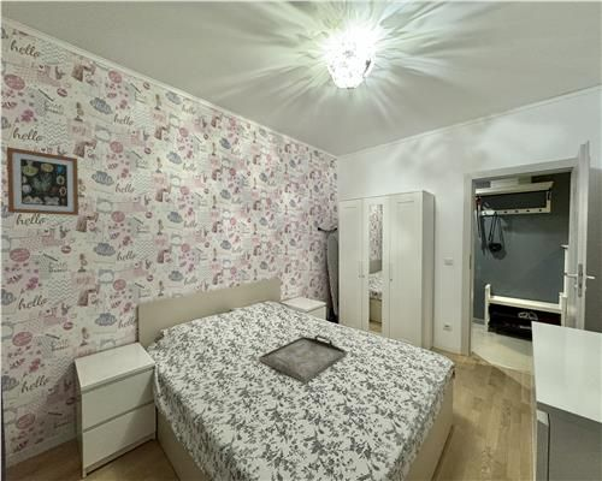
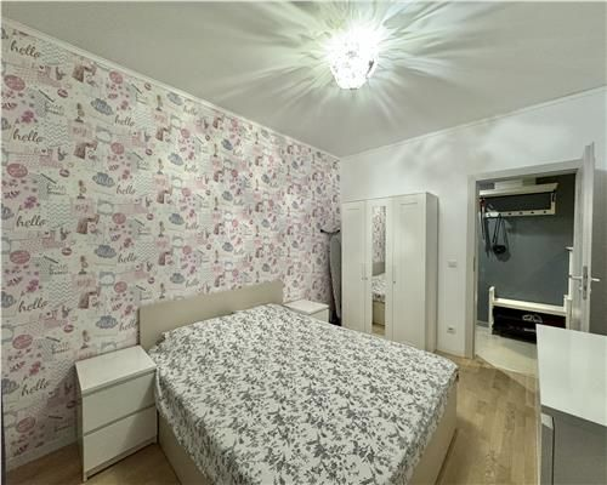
- serving tray [259,334,348,384]
- wall art [6,146,79,216]
